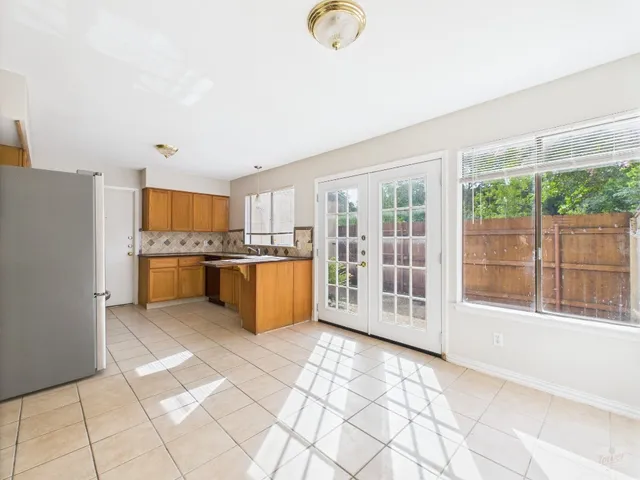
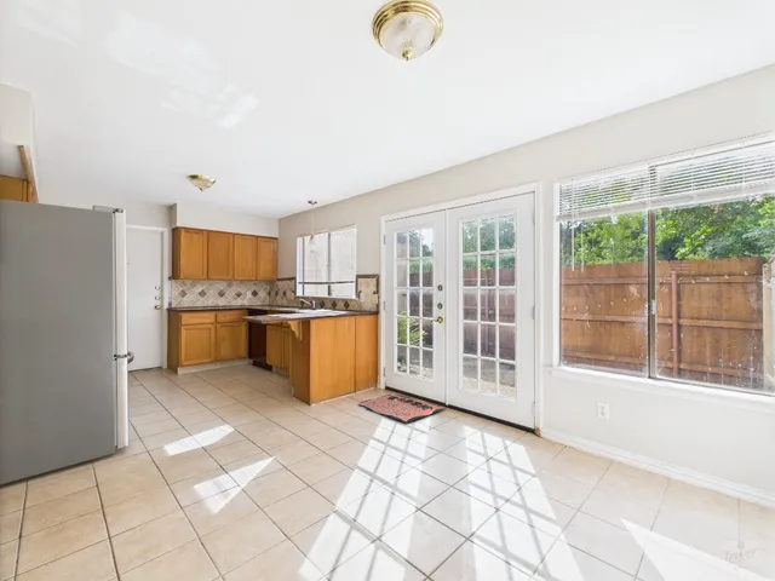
+ text sign [357,393,447,425]
